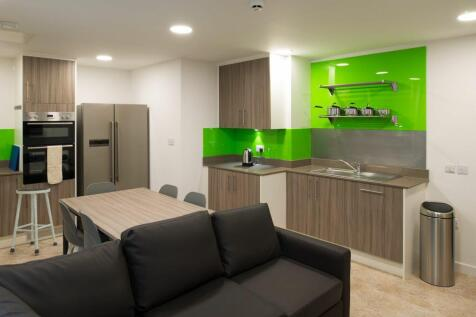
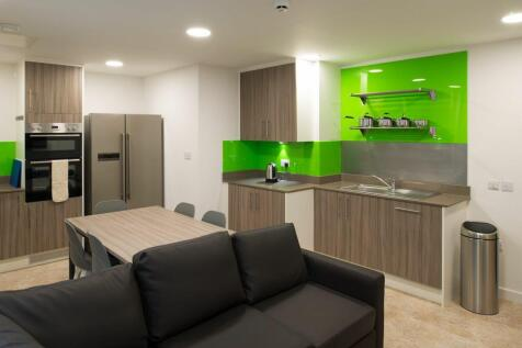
- stool [9,187,59,255]
